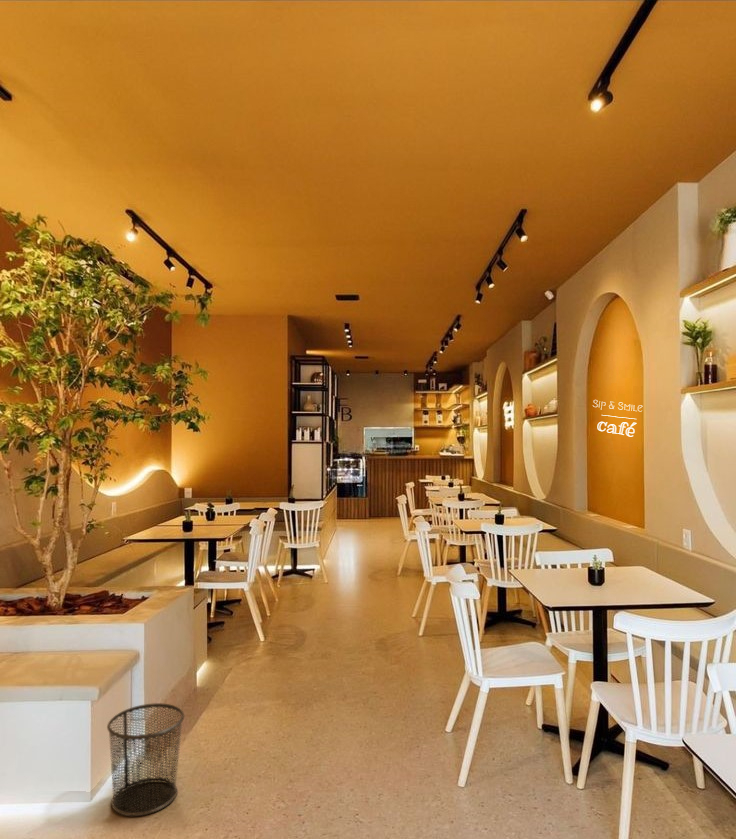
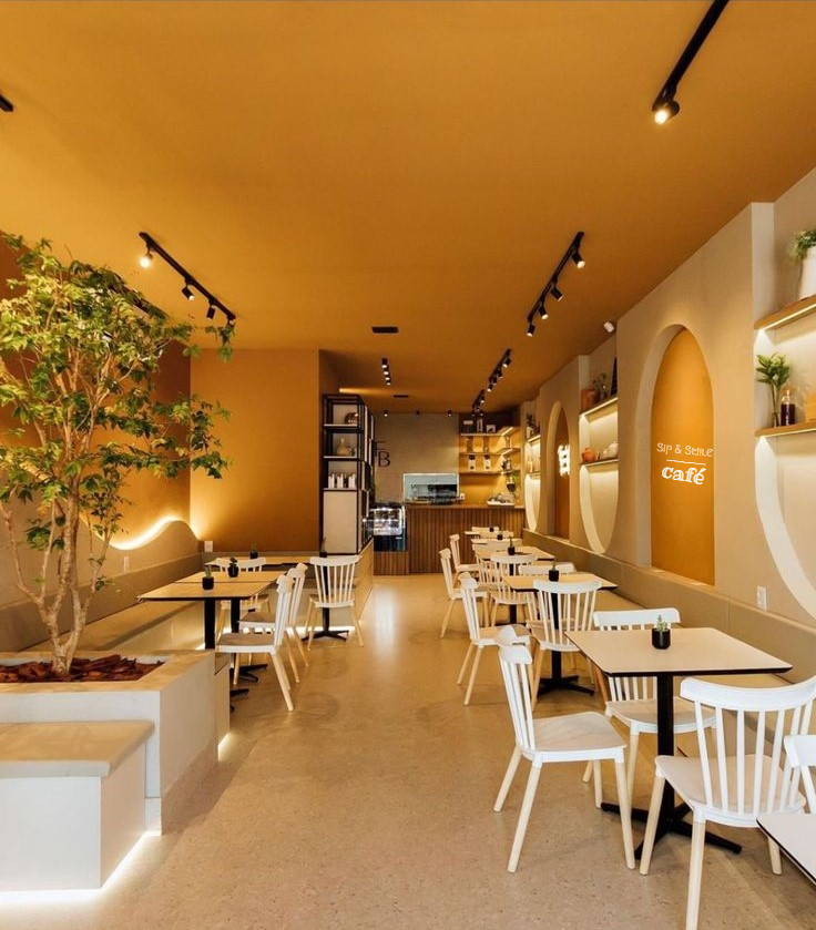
- waste bin [106,702,185,817]
